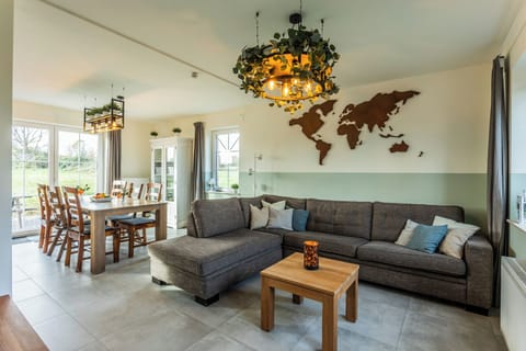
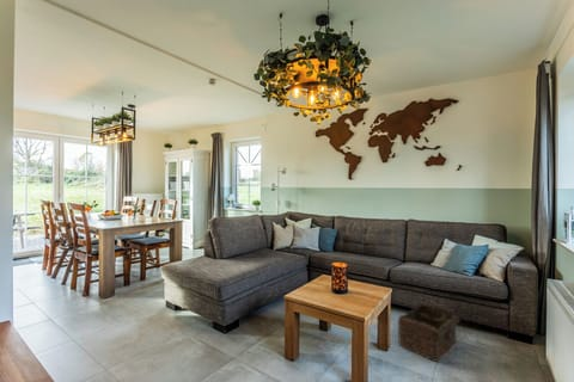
+ basket [397,303,462,363]
